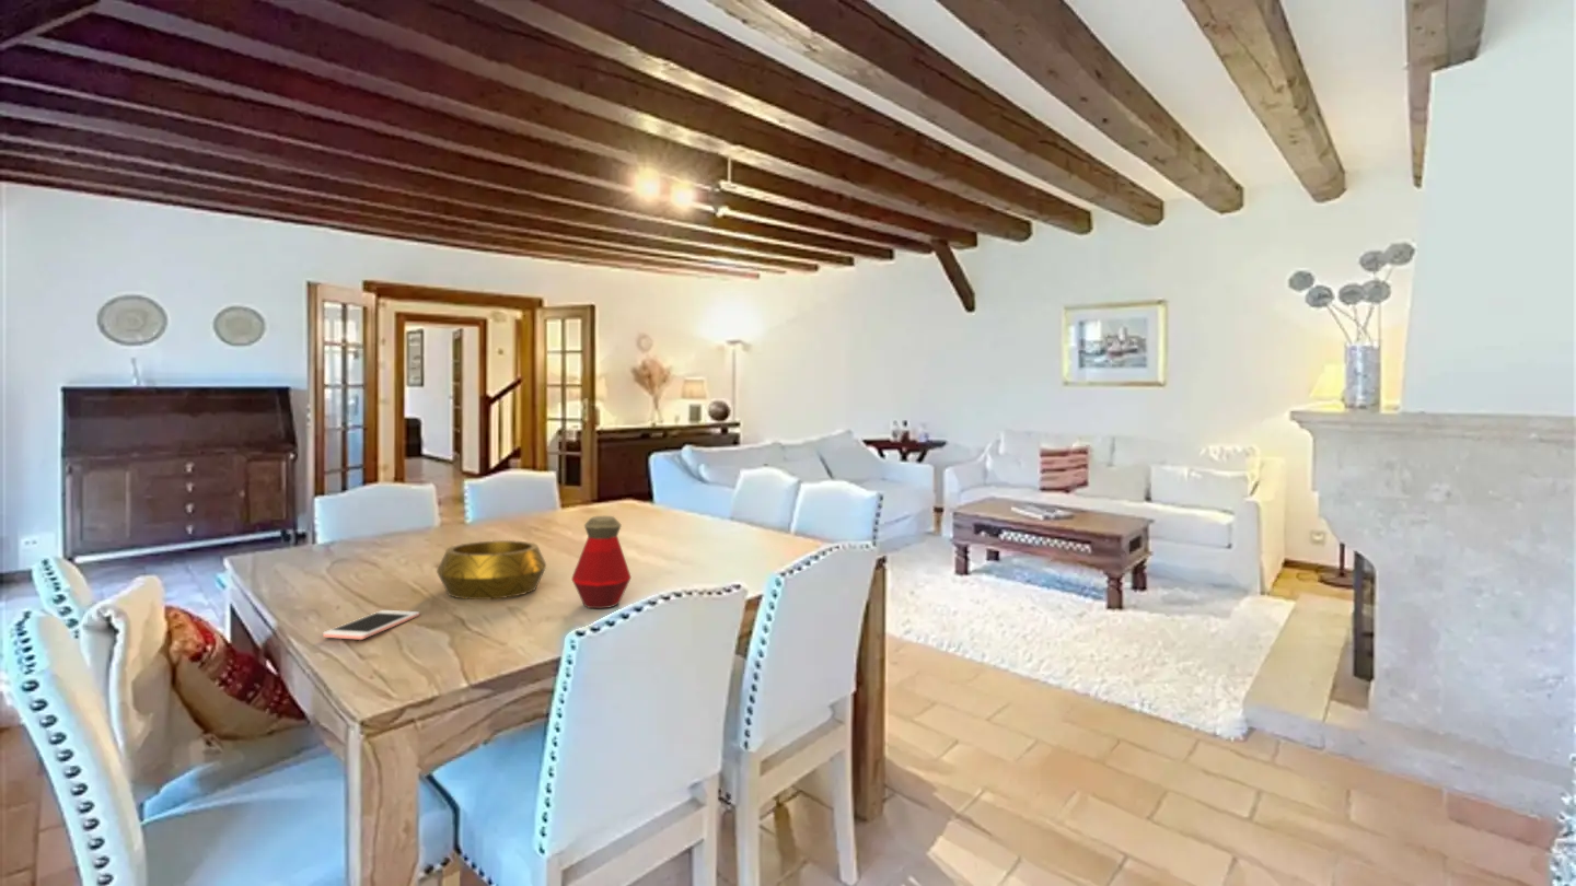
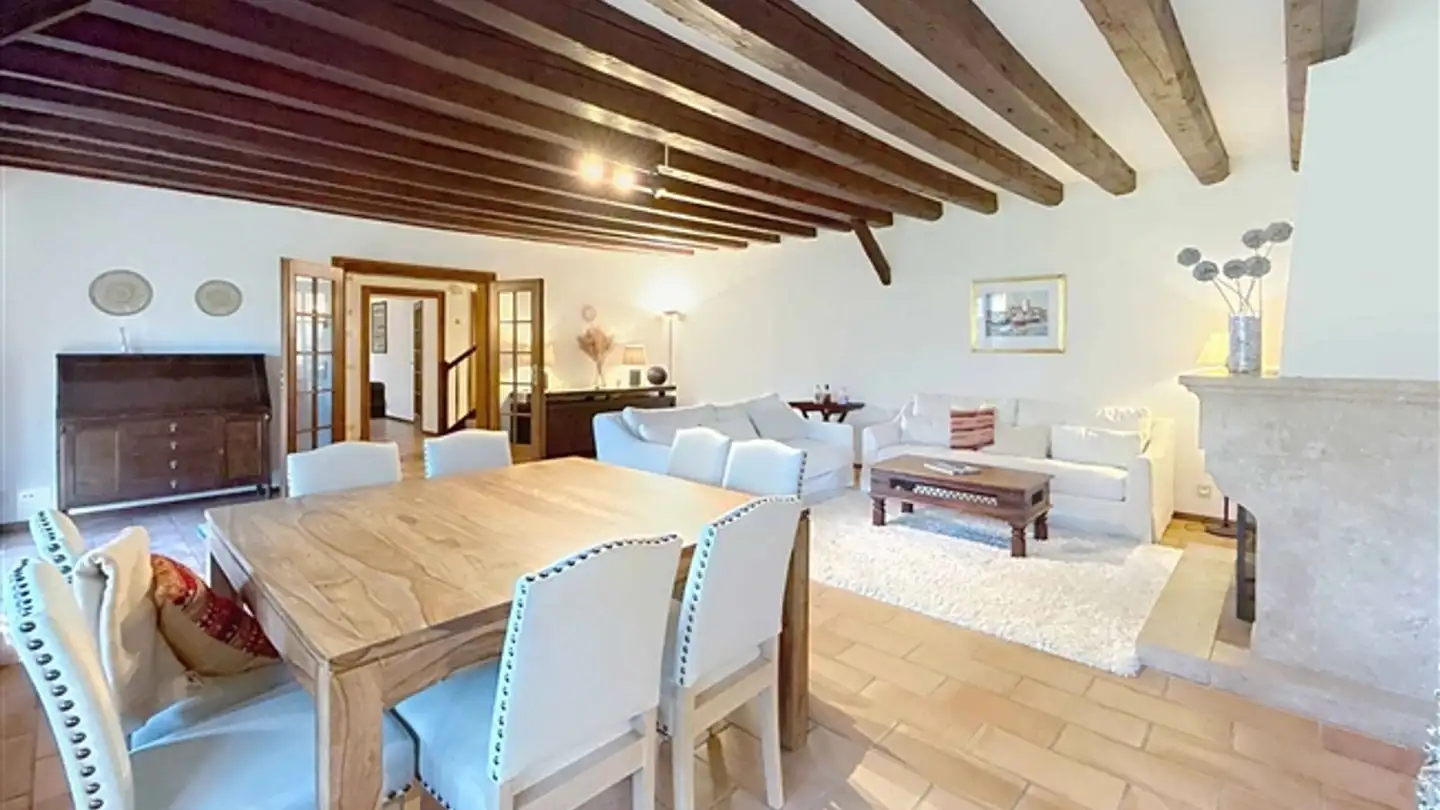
- decorative bowl [436,539,547,601]
- bottle [570,515,633,609]
- cell phone [322,609,420,641]
